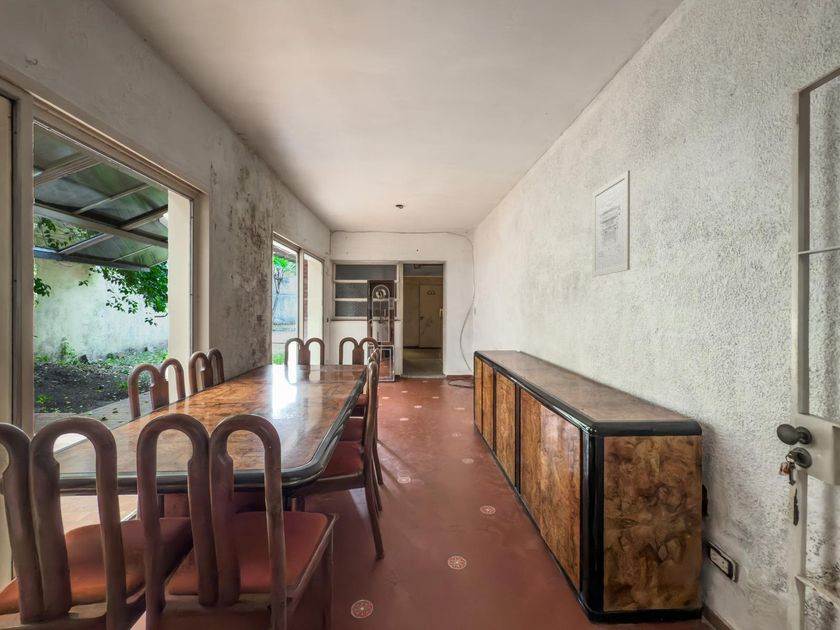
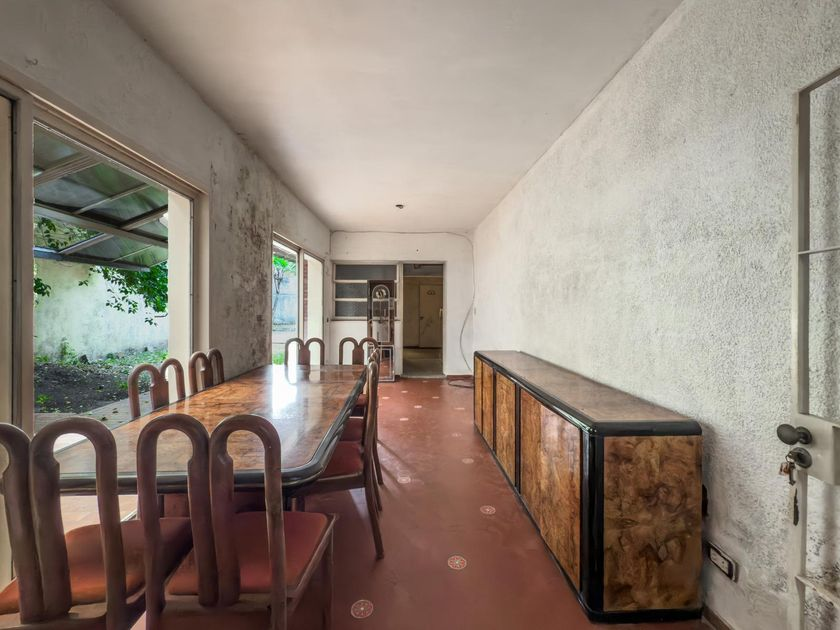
- wall art [591,169,631,278]
